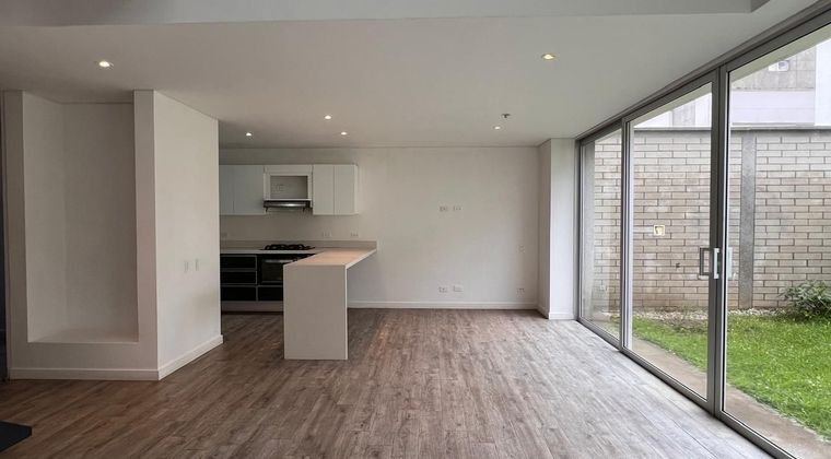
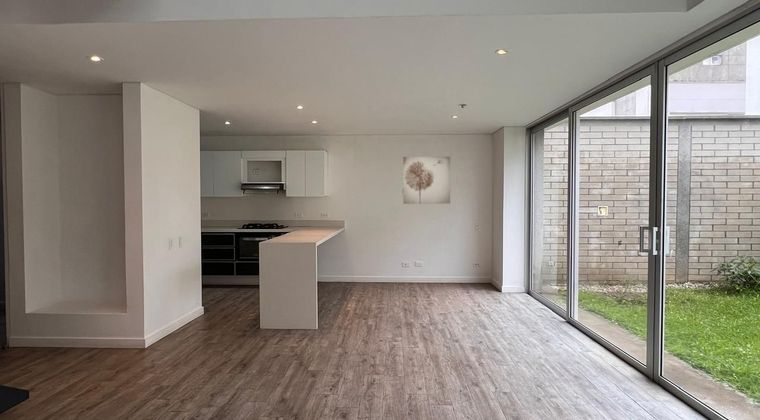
+ wall art [402,156,451,205]
